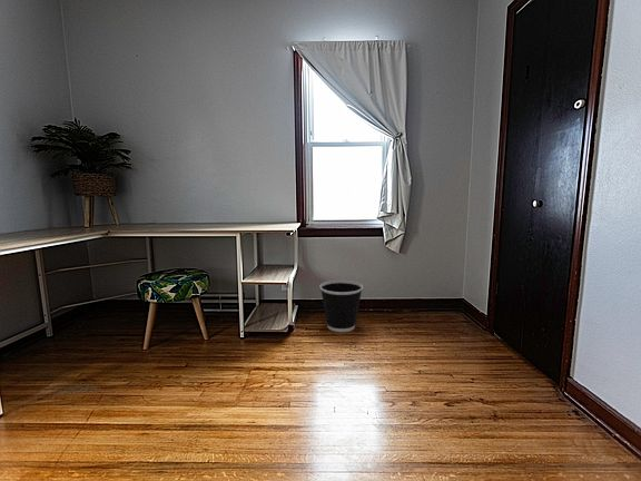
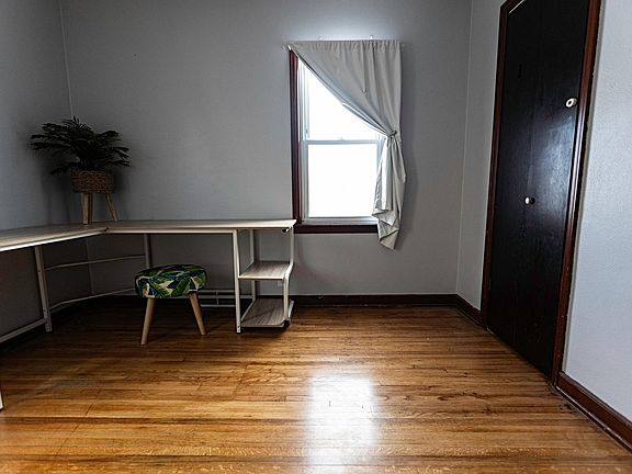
- wastebasket [318,279,364,333]
